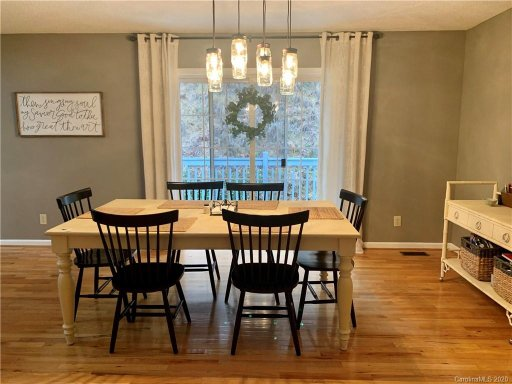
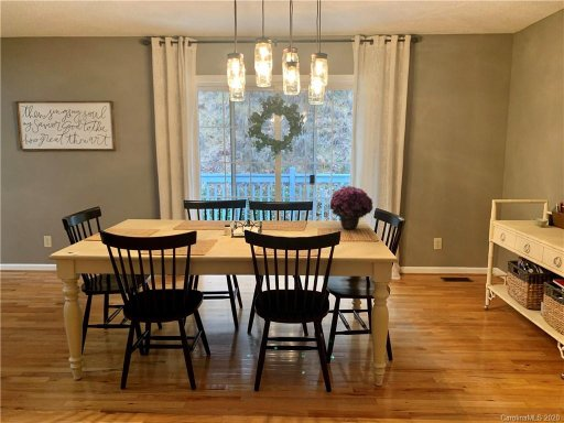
+ flower [328,185,373,230]
